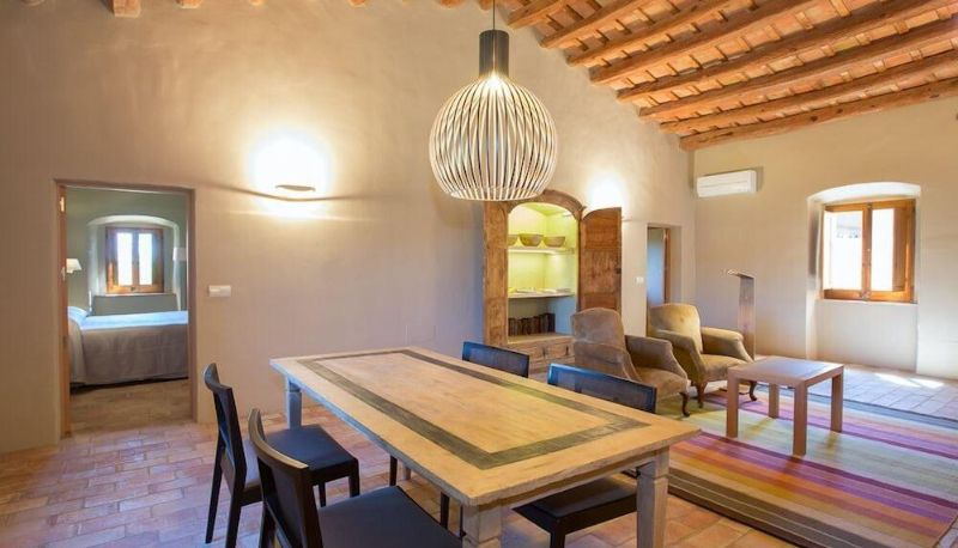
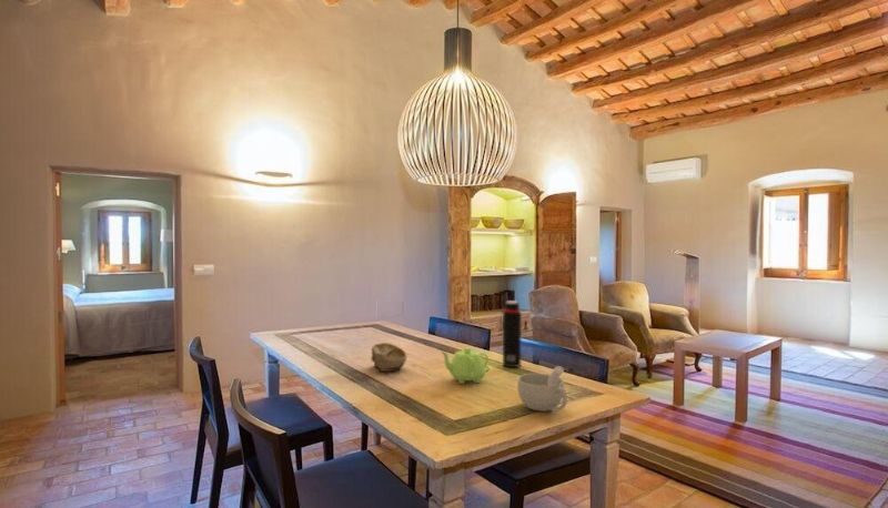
+ bowl [370,342,407,373]
+ teapot [438,347,491,385]
+ cup [516,365,568,413]
+ water bottle [498,301,523,368]
